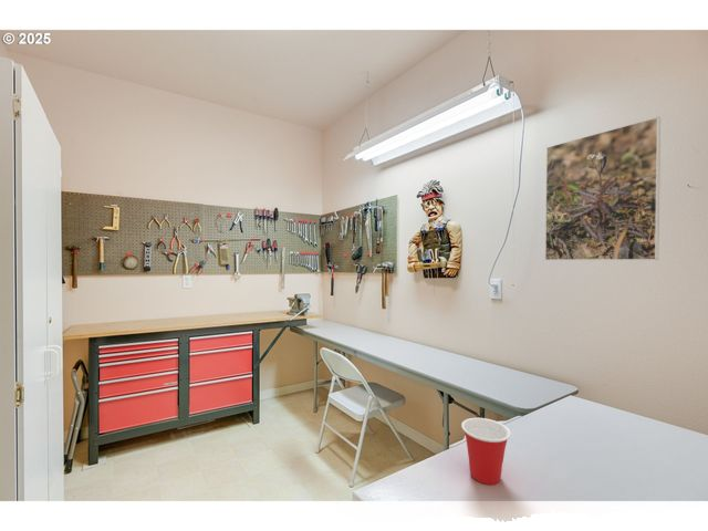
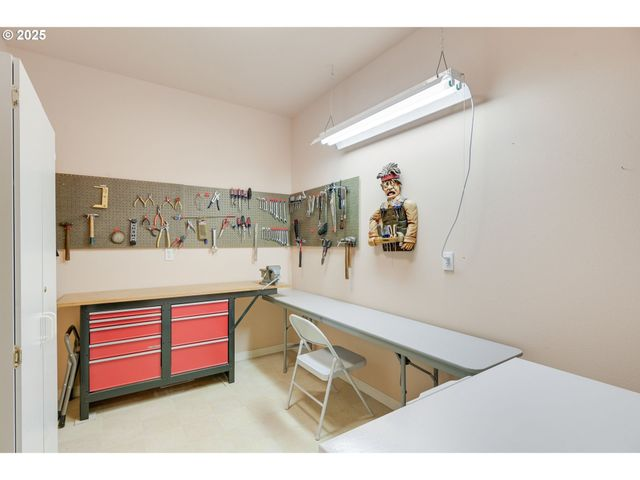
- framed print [544,116,662,261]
- cup [460,417,512,486]
